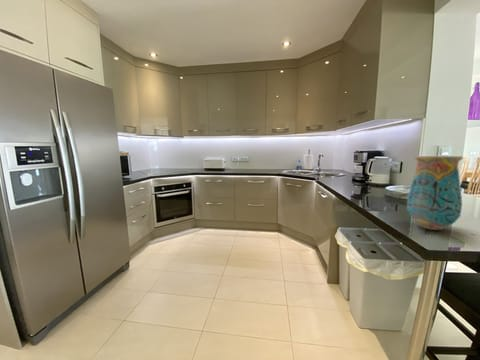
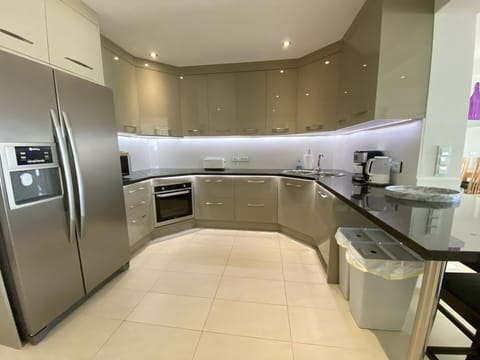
- vase [406,155,464,231]
